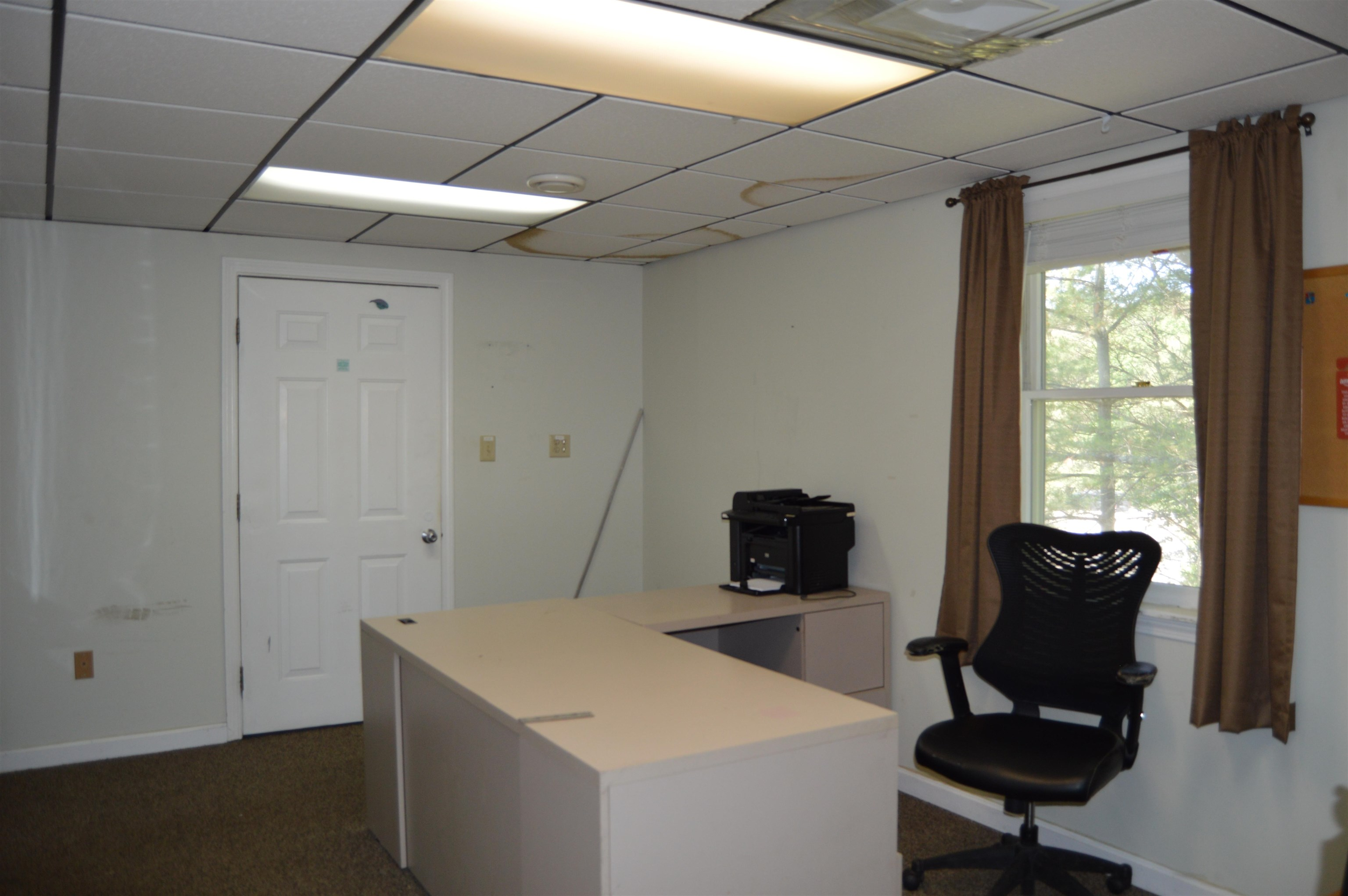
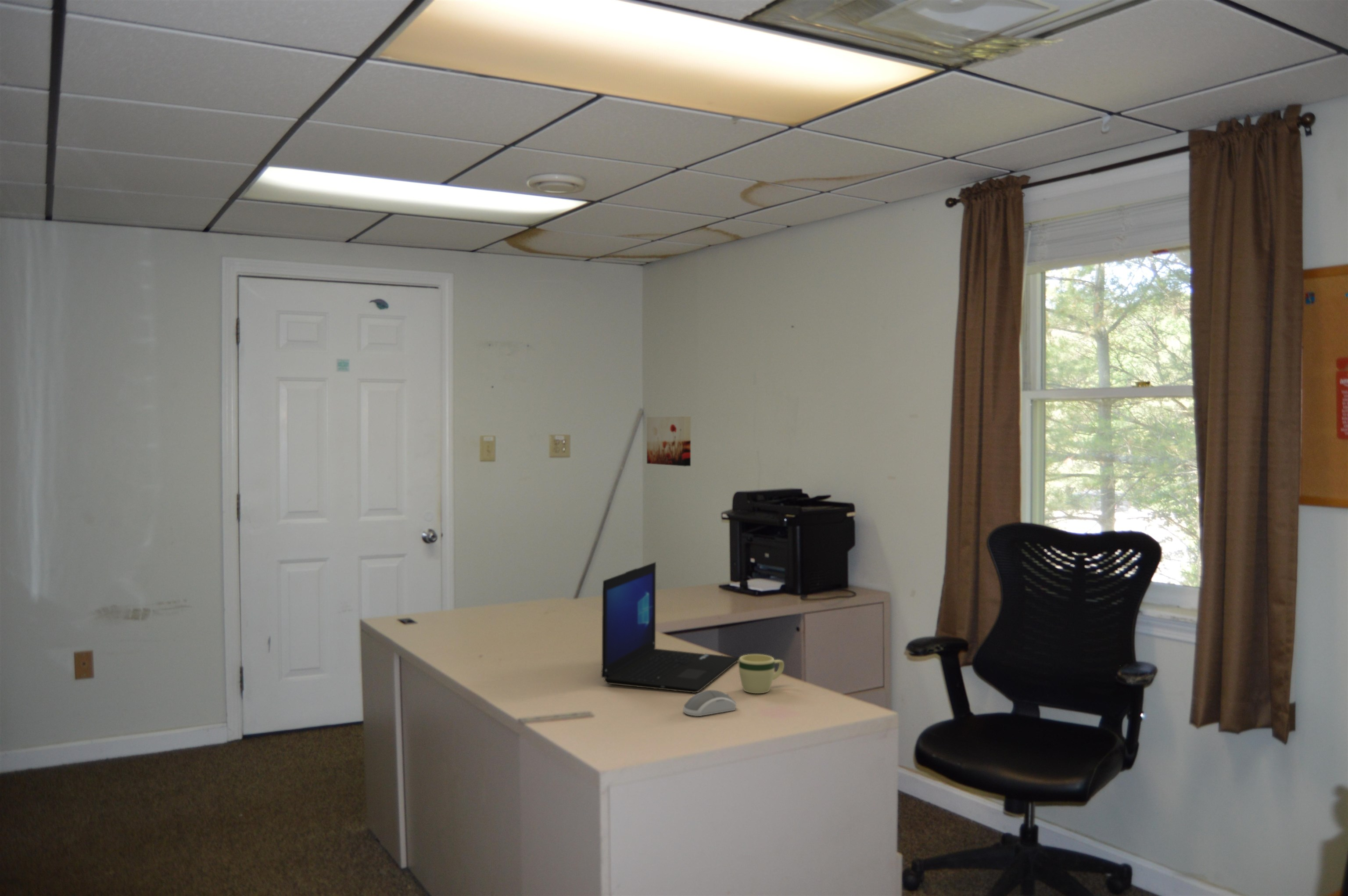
+ laptop [601,562,739,693]
+ computer mouse [683,690,737,717]
+ wall art [646,416,691,467]
+ mug [739,654,785,694]
